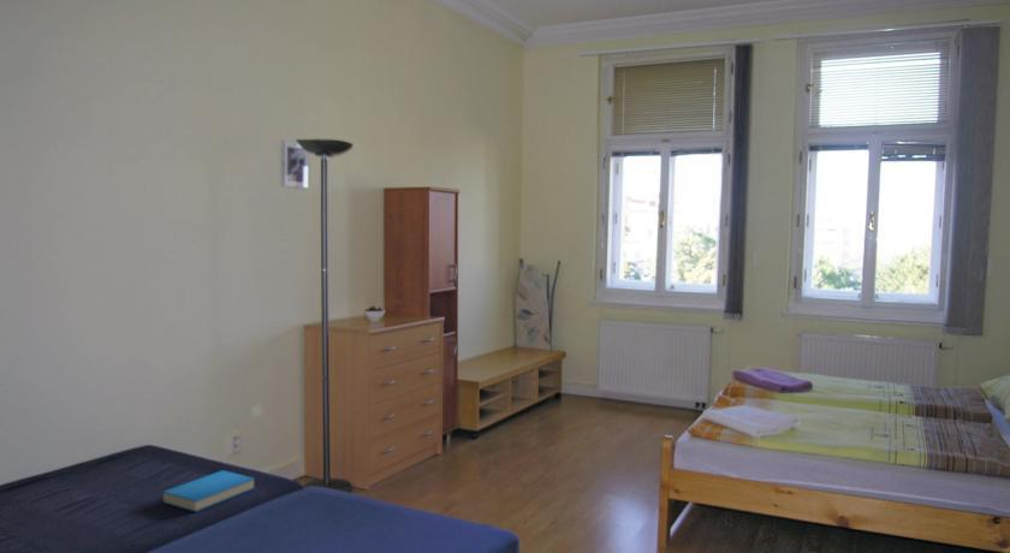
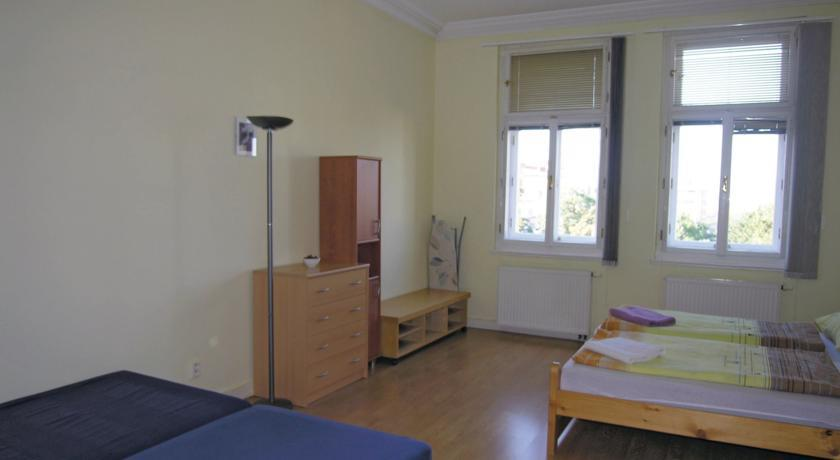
- book [161,469,256,513]
